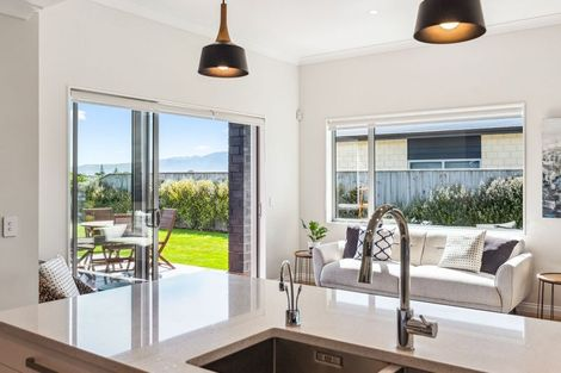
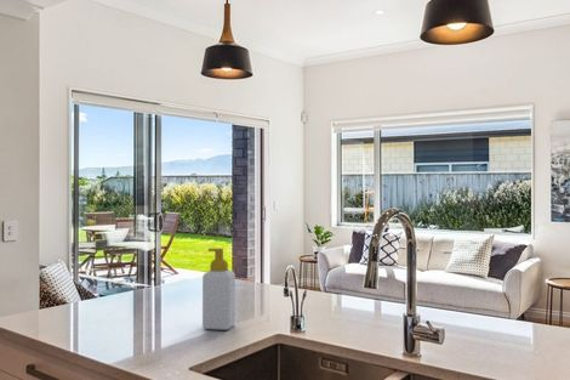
+ soap bottle [201,246,236,331]
